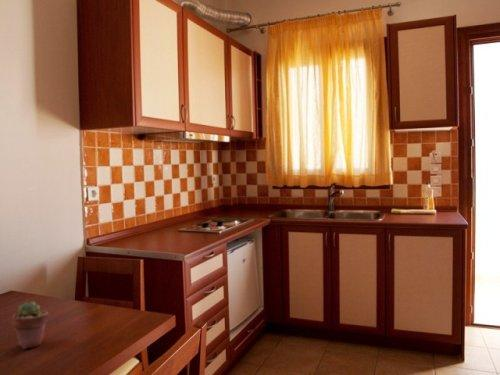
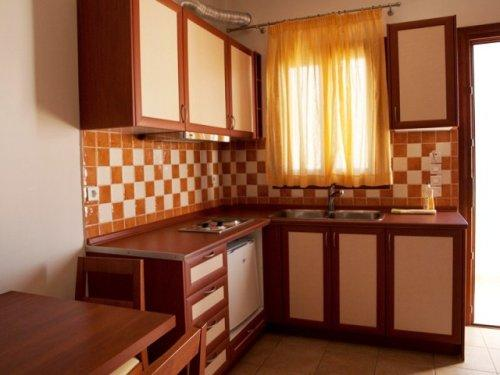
- potted succulent [11,300,50,350]
